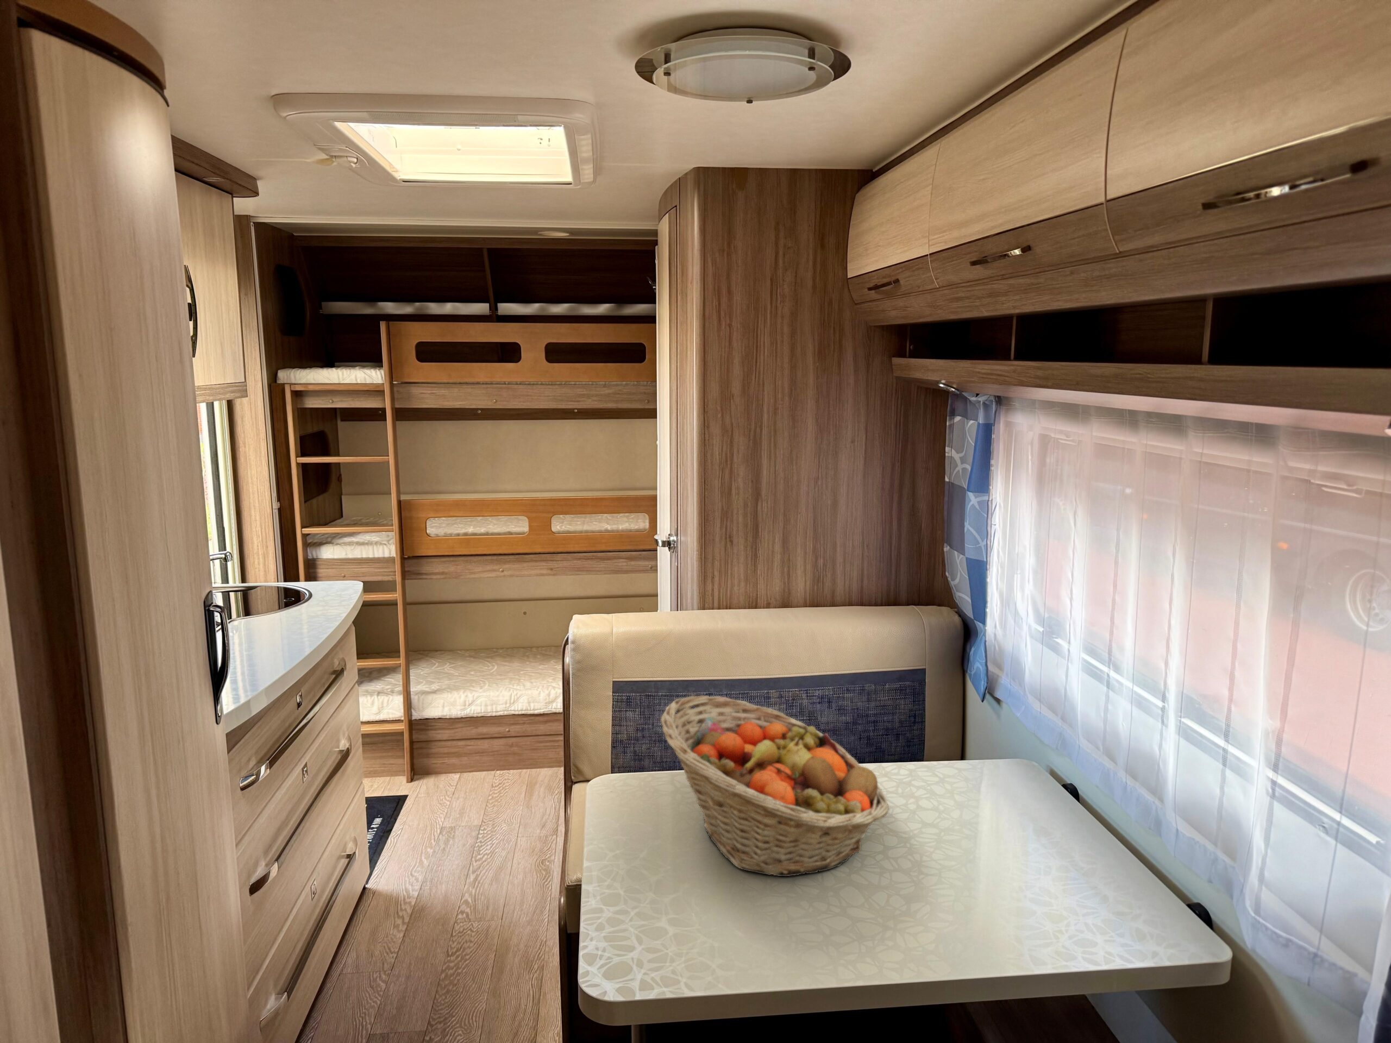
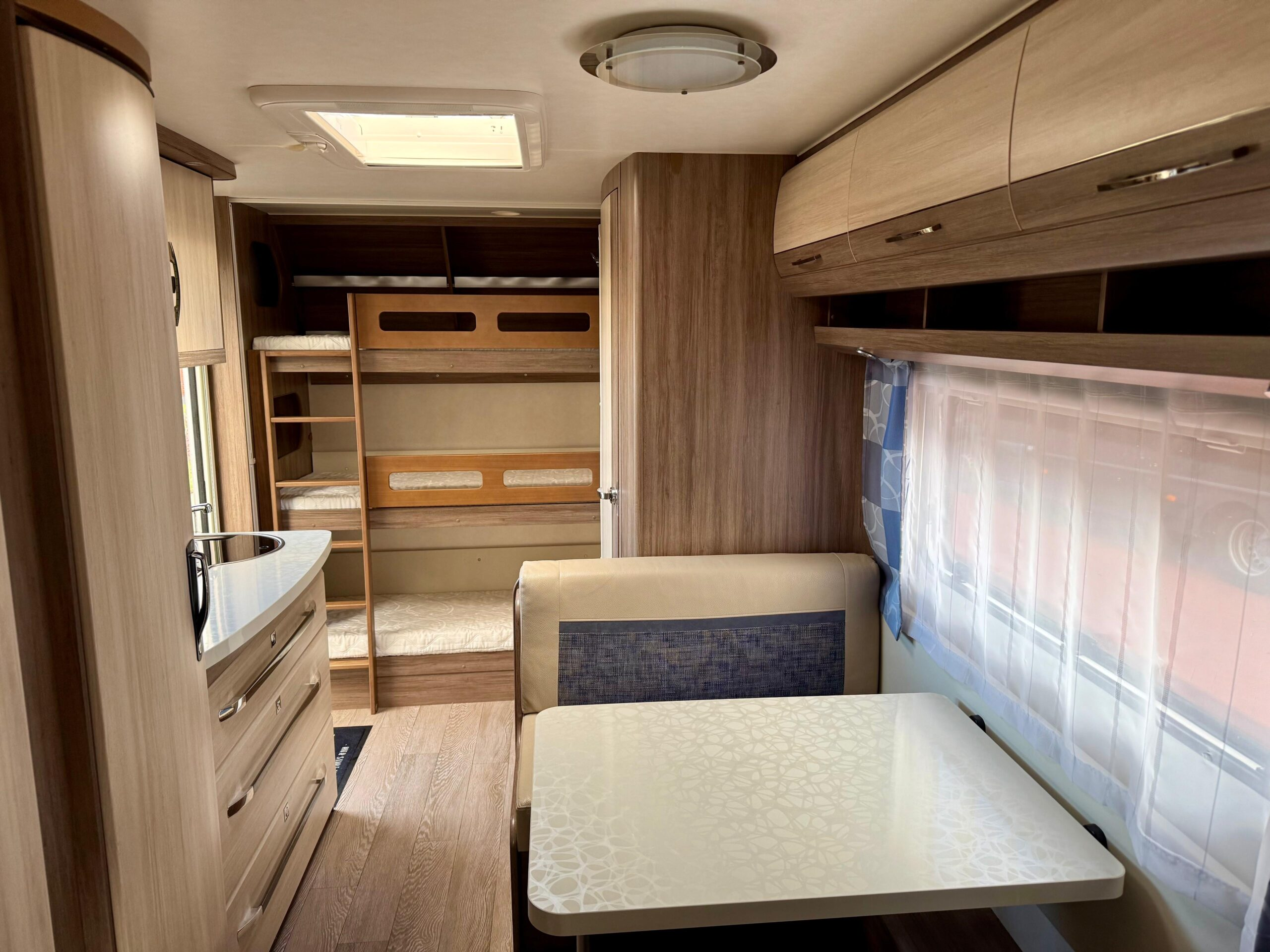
- fruit basket [659,695,890,876]
